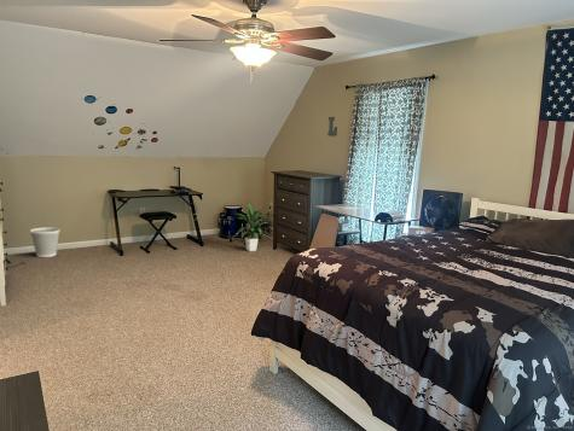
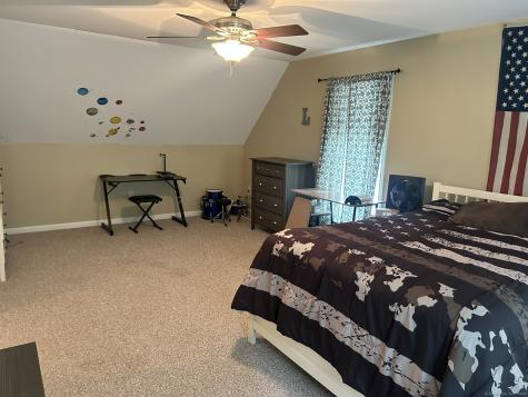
- indoor plant [236,203,271,252]
- wastebasket [29,226,62,258]
